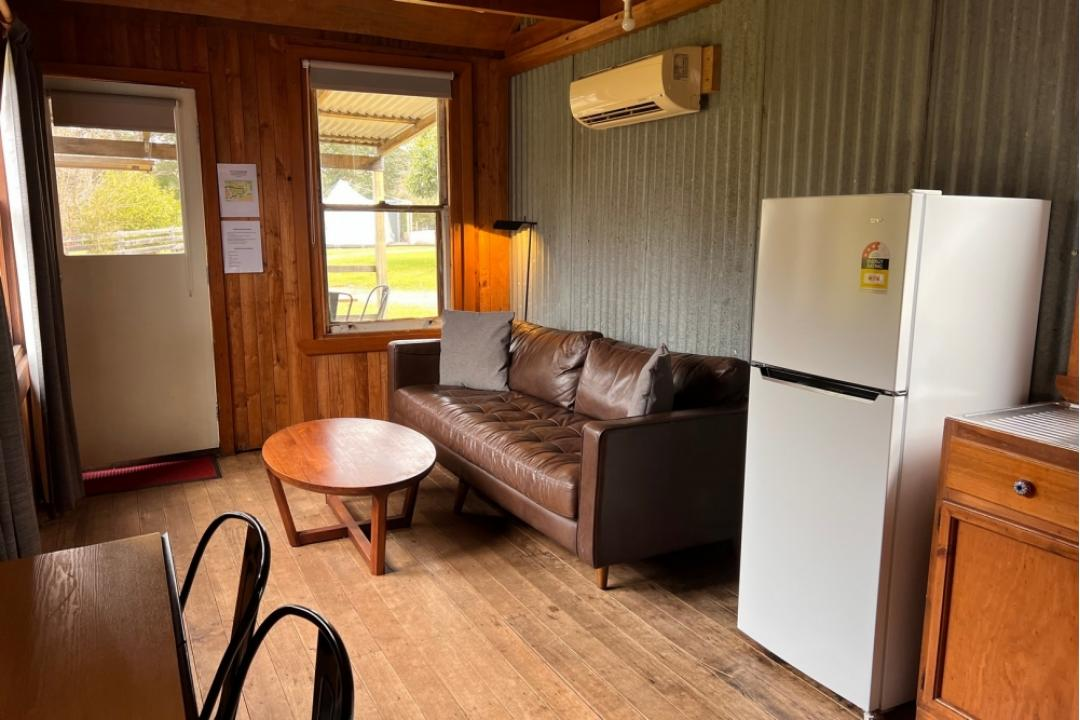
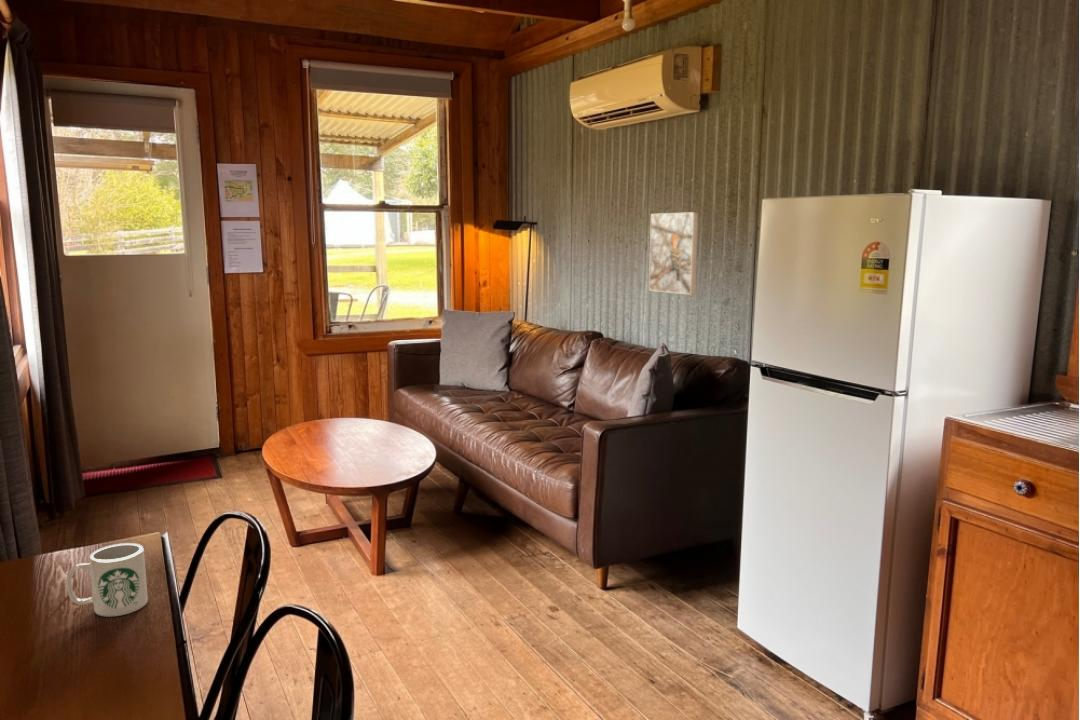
+ mug [65,542,149,618]
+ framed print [648,211,700,296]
